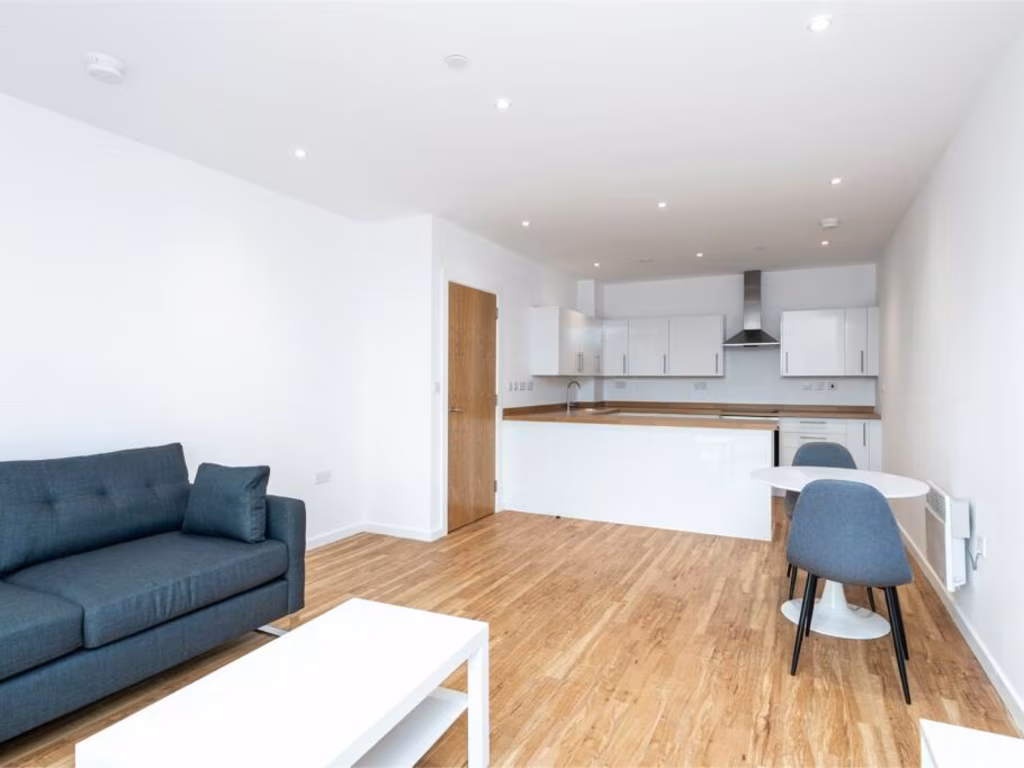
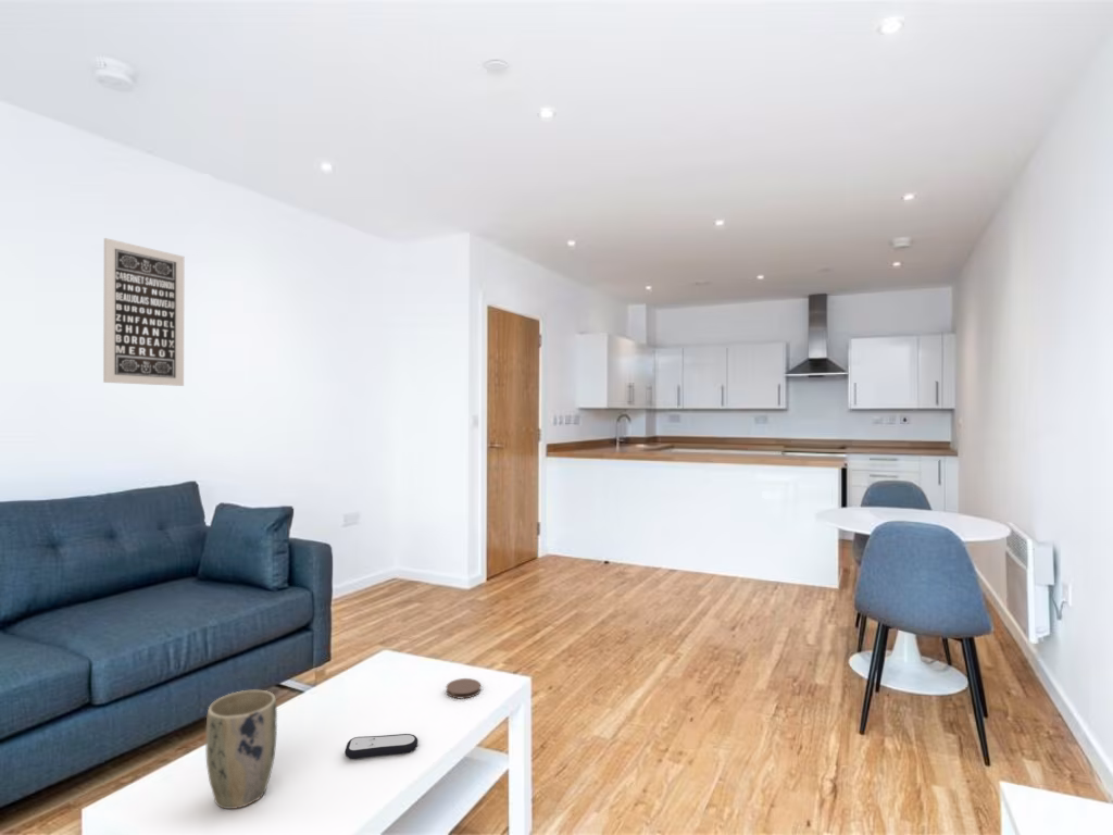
+ coaster [446,677,482,699]
+ wall art [102,237,185,387]
+ remote control [343,733,418,760]
+ plant pot [205,689,278,810]
